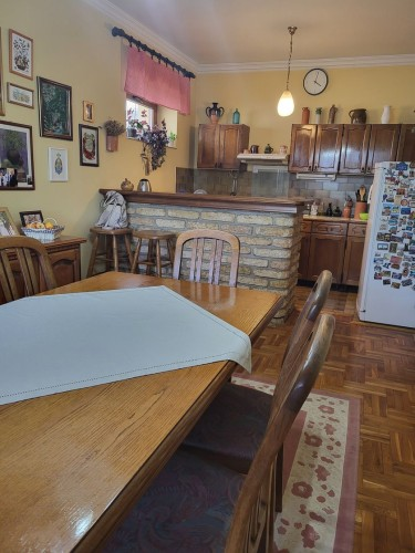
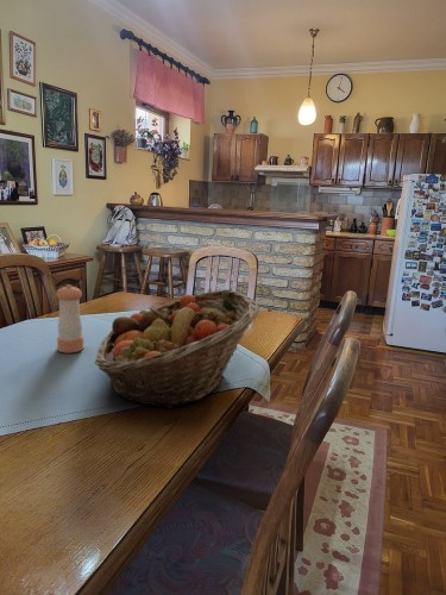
+ pepper shaker [55,283,84,353]
+ fruit basket [94,289,260,409]
